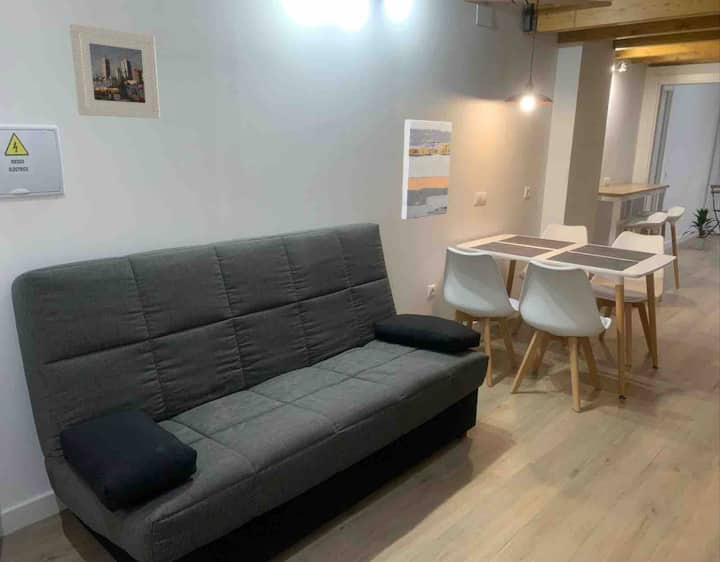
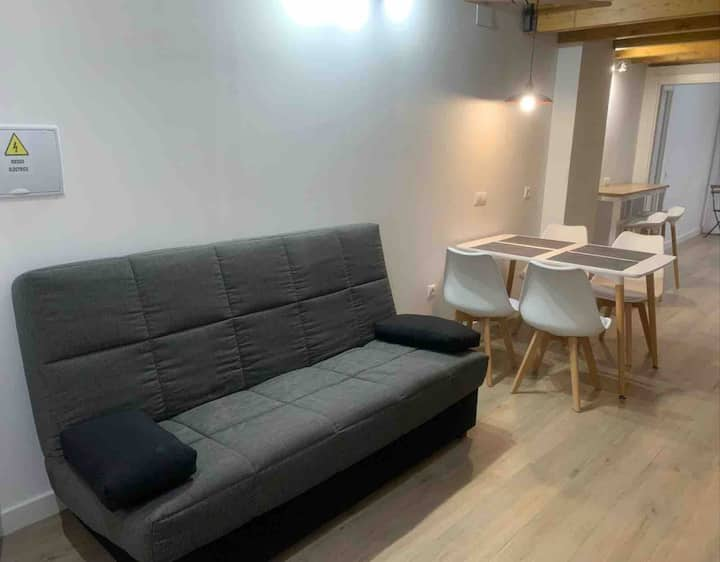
- indoor plant [681,207,720,250]
- wall art [401,119,453,220]
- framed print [69,23,161,119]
